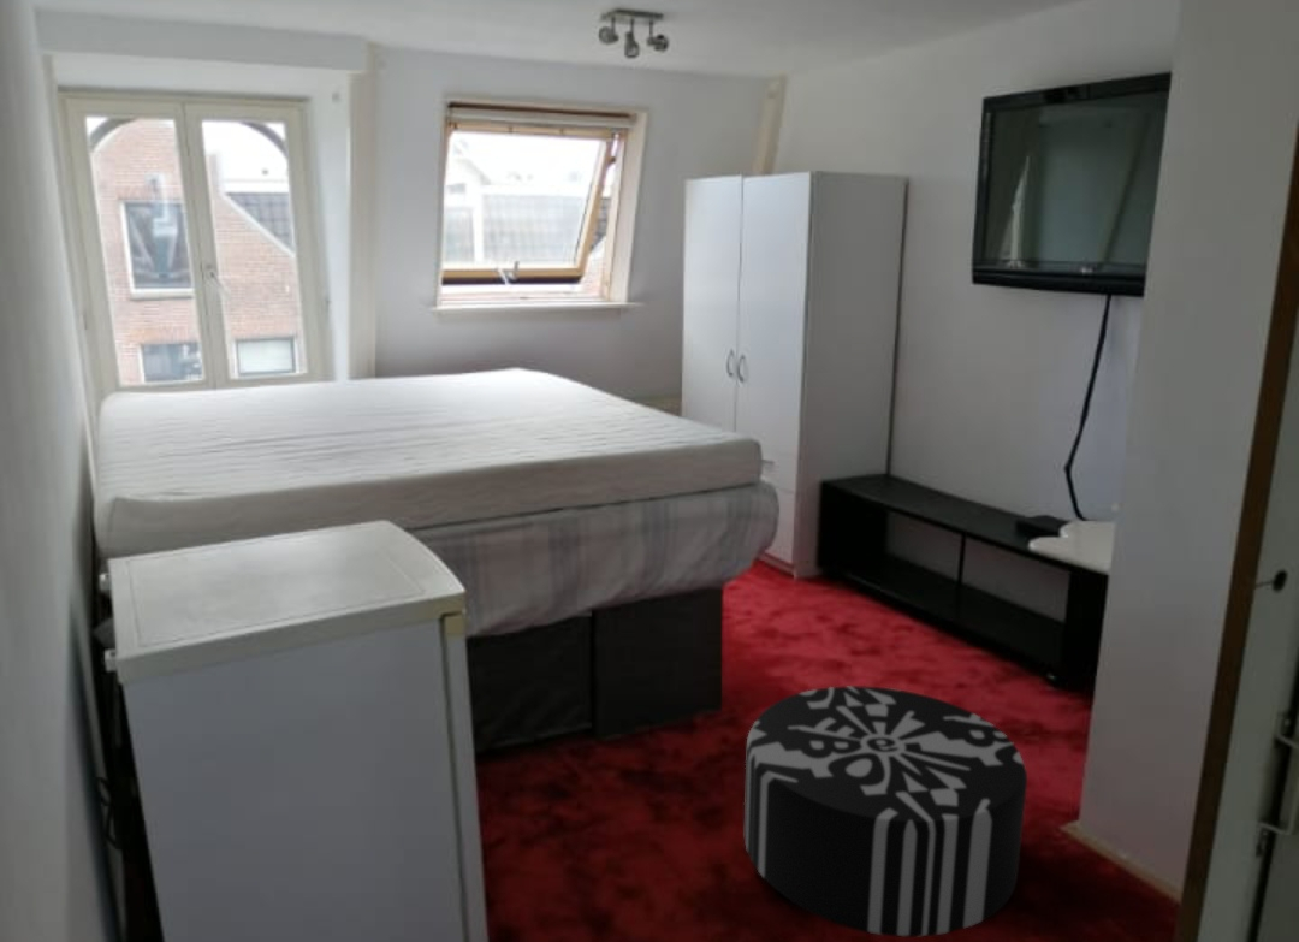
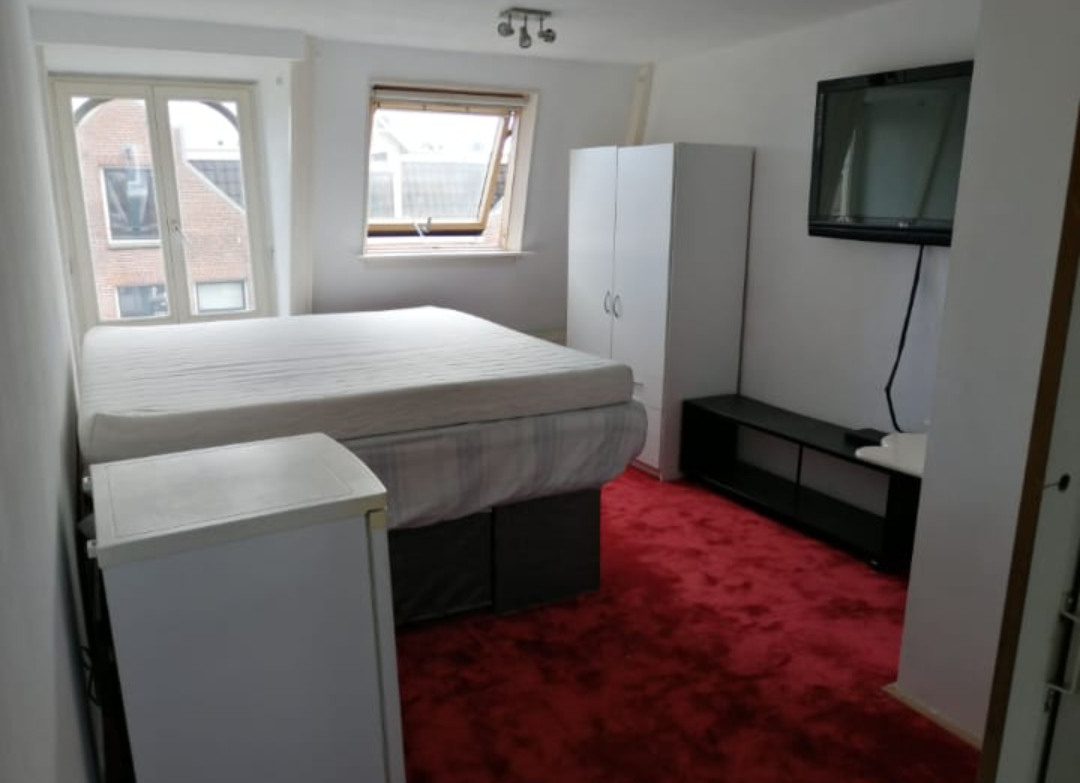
- pouf [743,685,1028,938]
